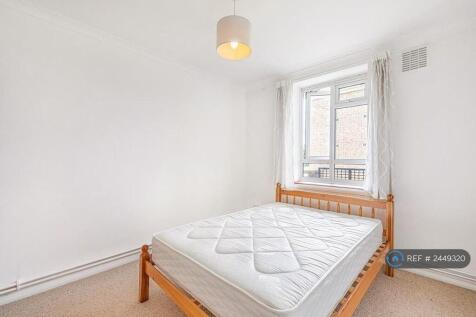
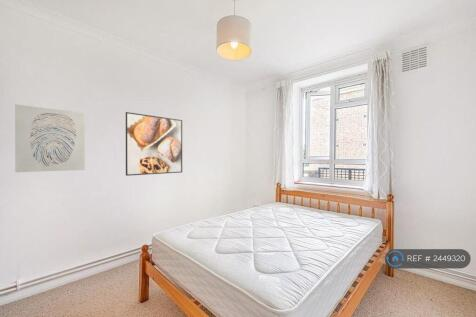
+ wall art [14,103,86,173]
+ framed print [125,111,183,177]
